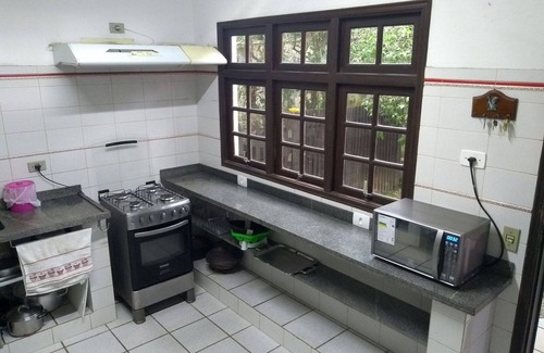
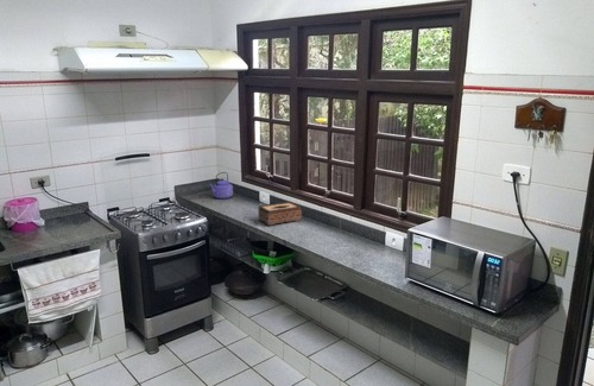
+ kettle [208,171,234,200]
+ tissue box [257,201,303,227]
